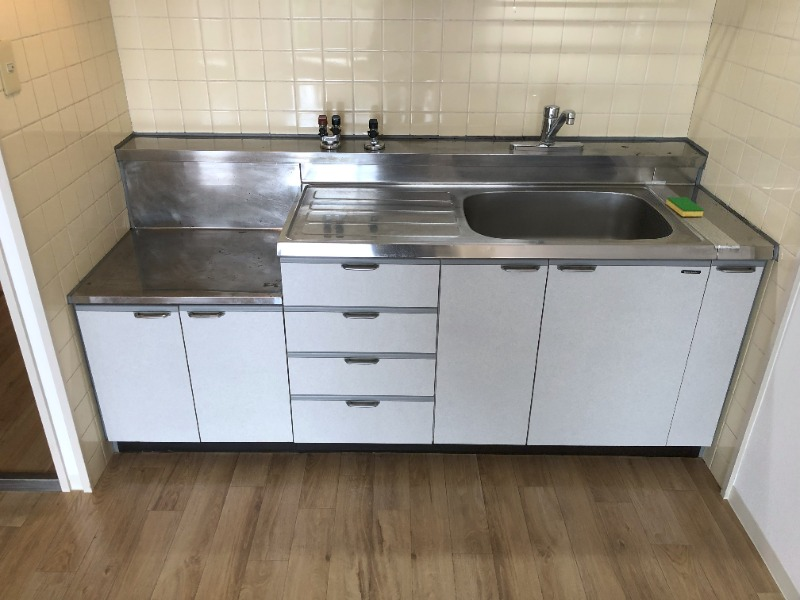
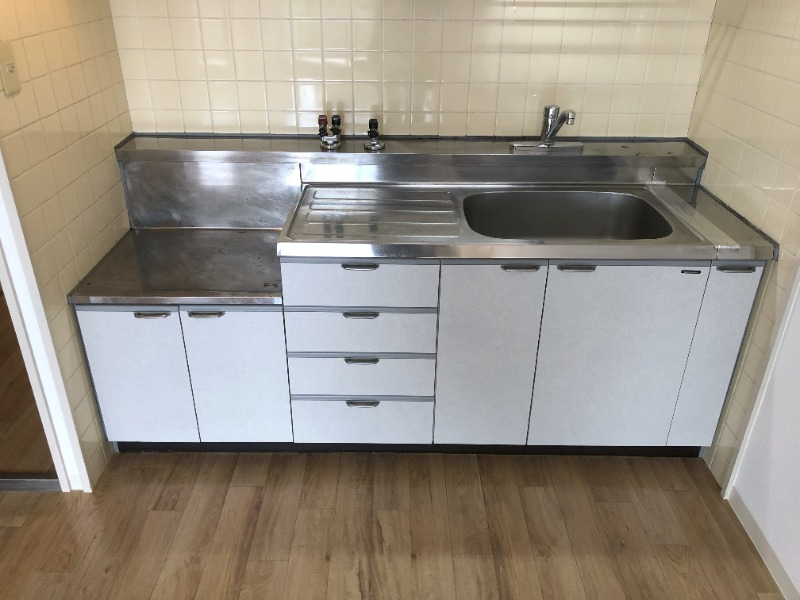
- dish sponge [665,196,705,217]
